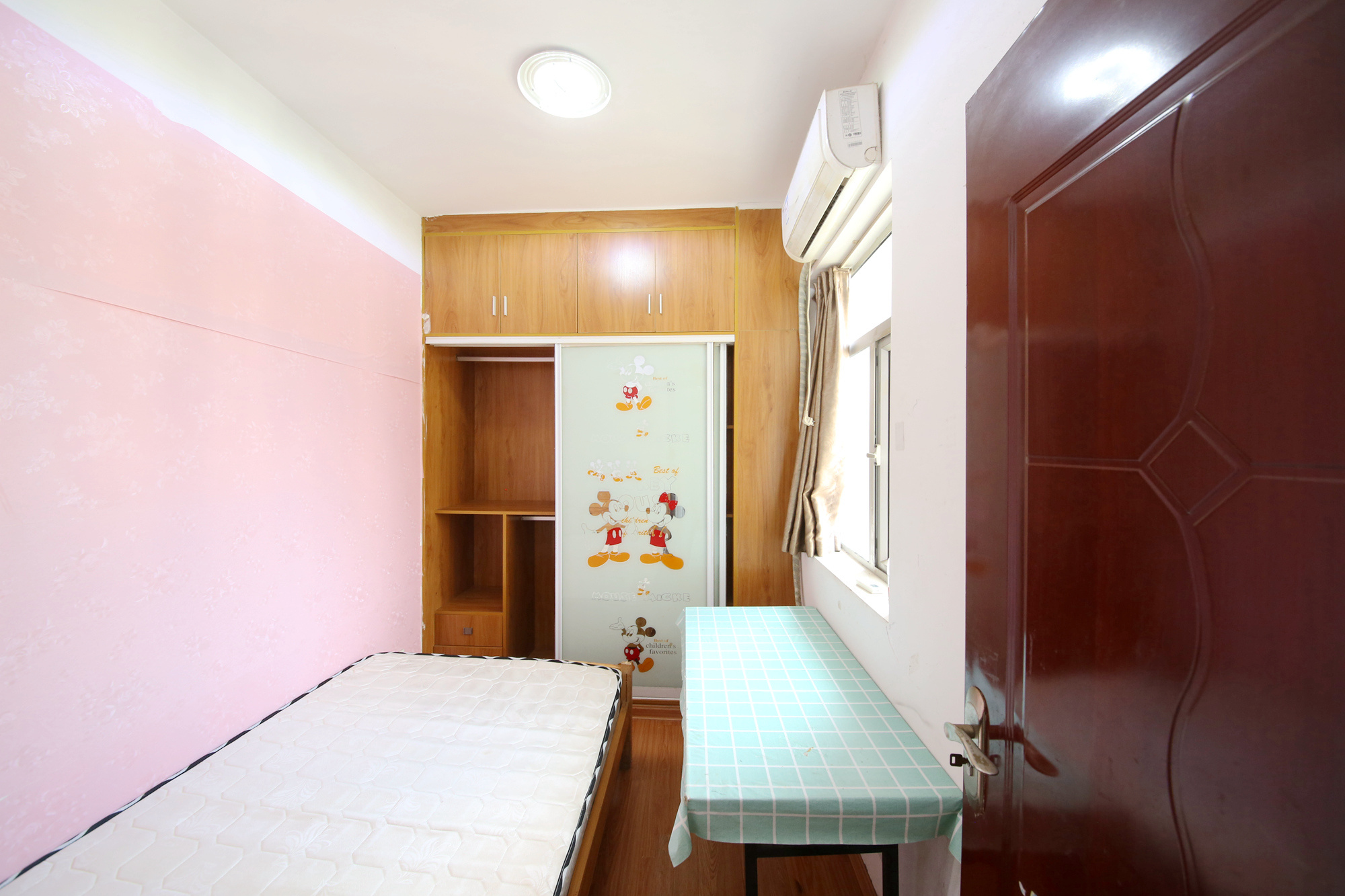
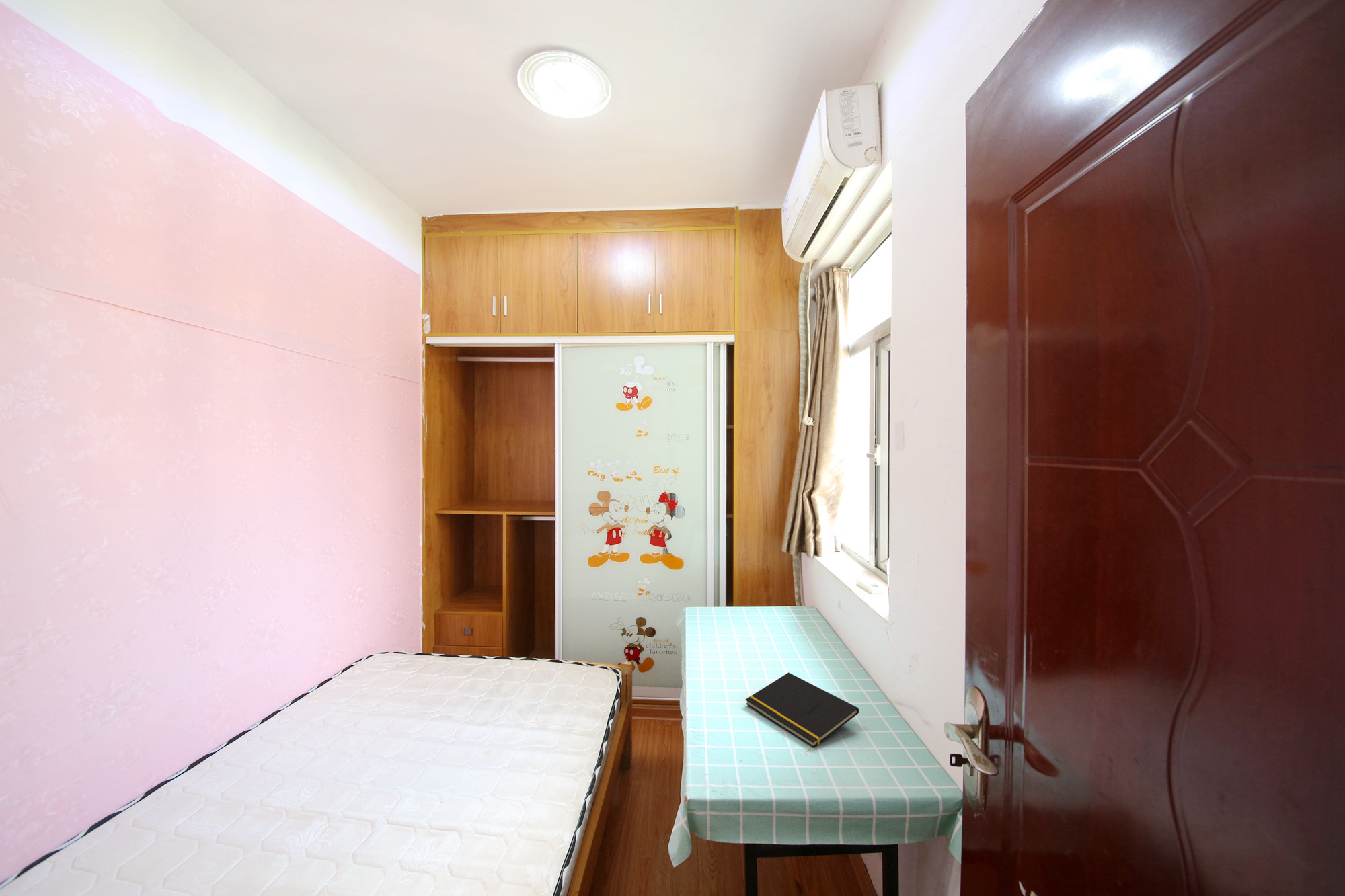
+ notepad [745,671,859,748]
